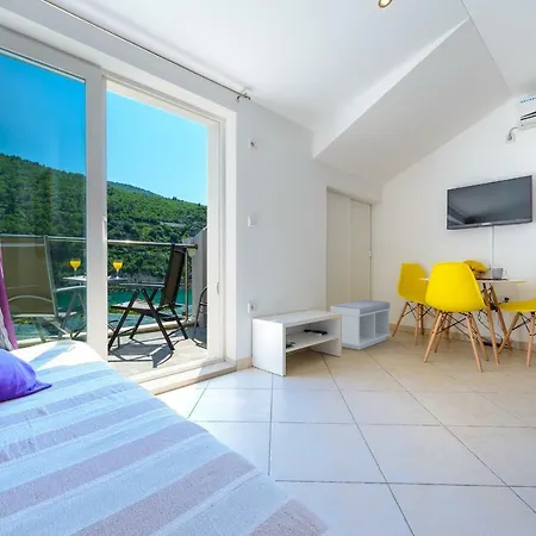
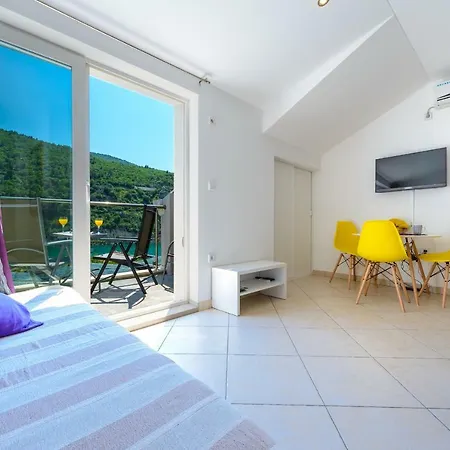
- bench [330,299,392,351]
